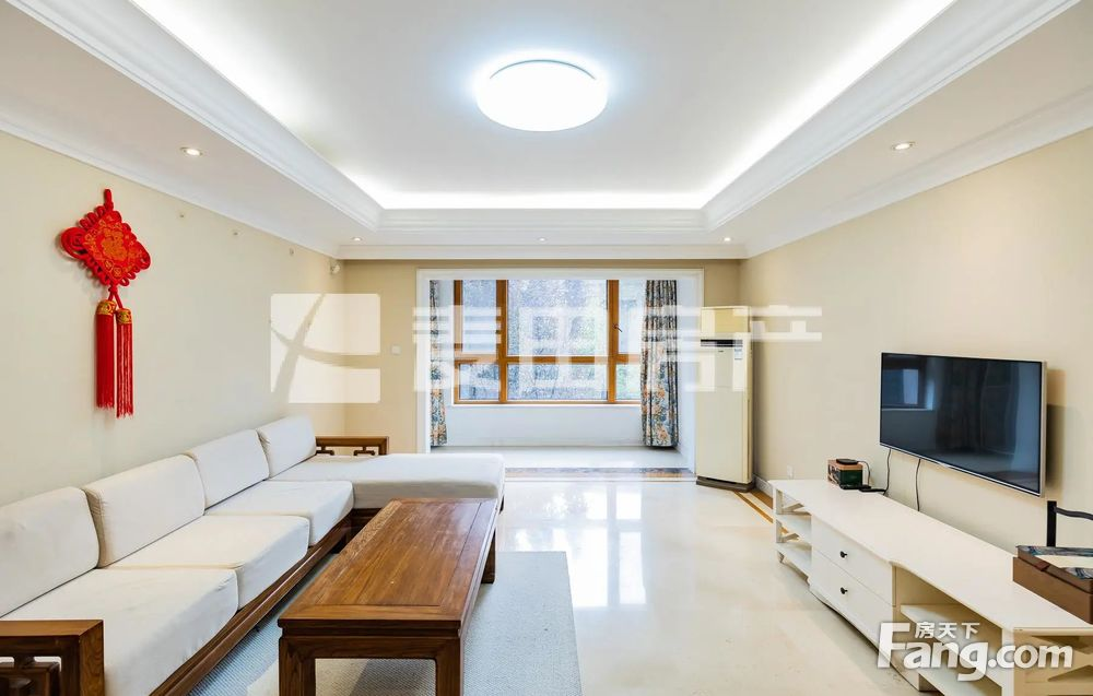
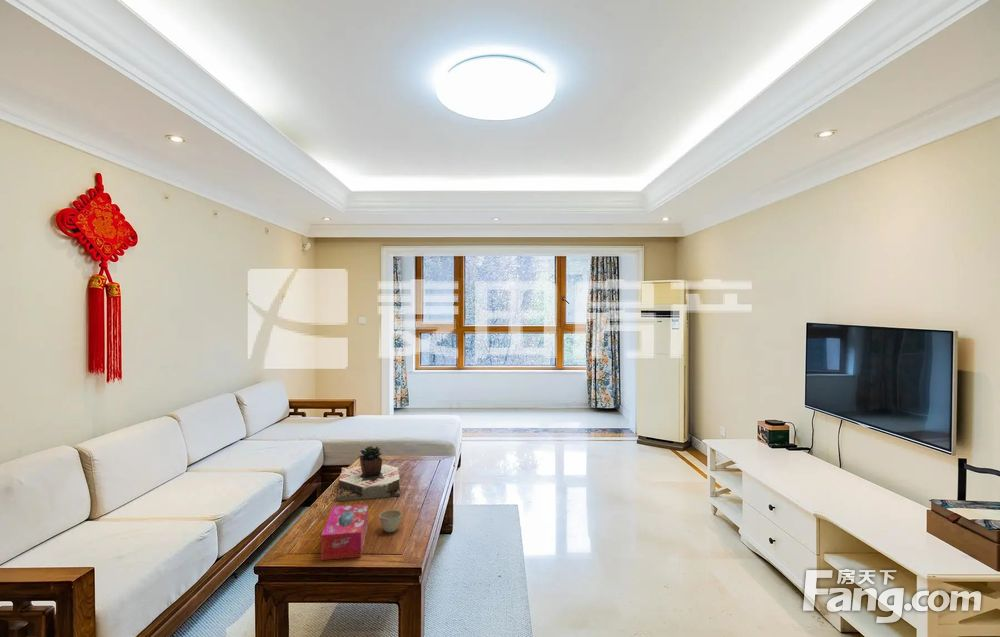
+ tissue box [320,503,369,561]
+ flower pot [378,509,403,533]
+ succulent plant [336,445,401,503]
